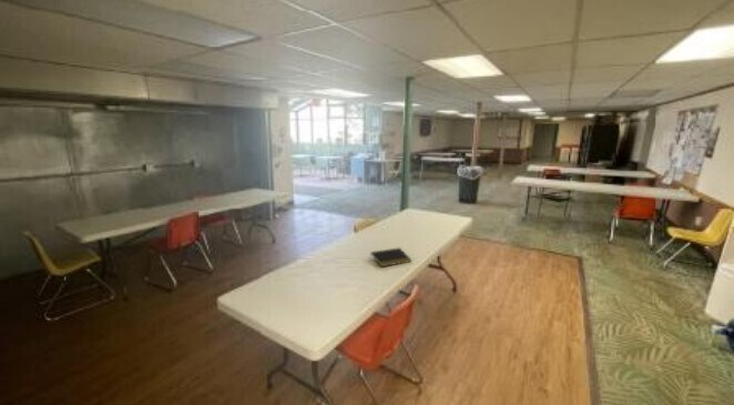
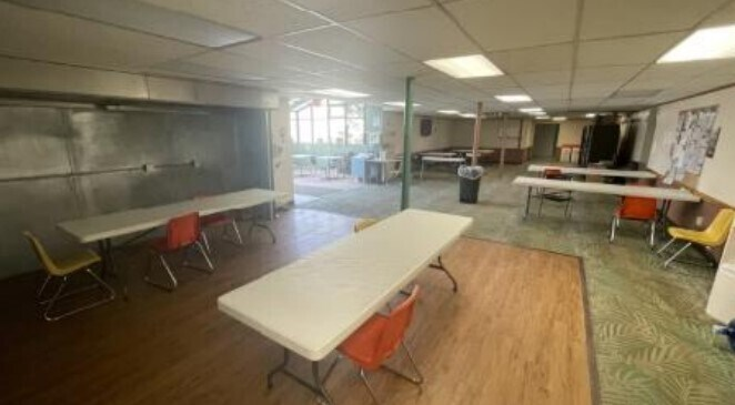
- notepad [368,246,412,267]
